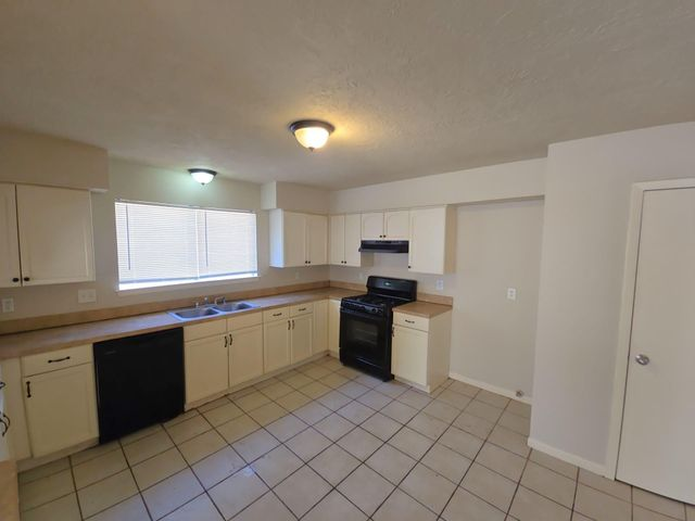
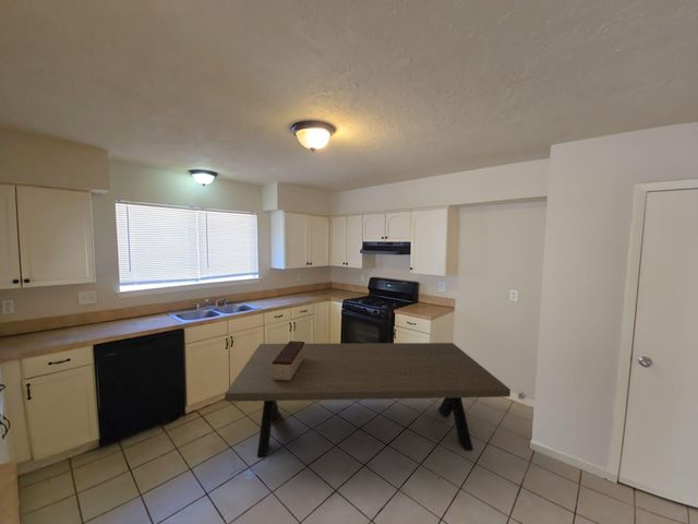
+ decorative box [272,340,305,381]
+ dining table [224,342,512,457]
